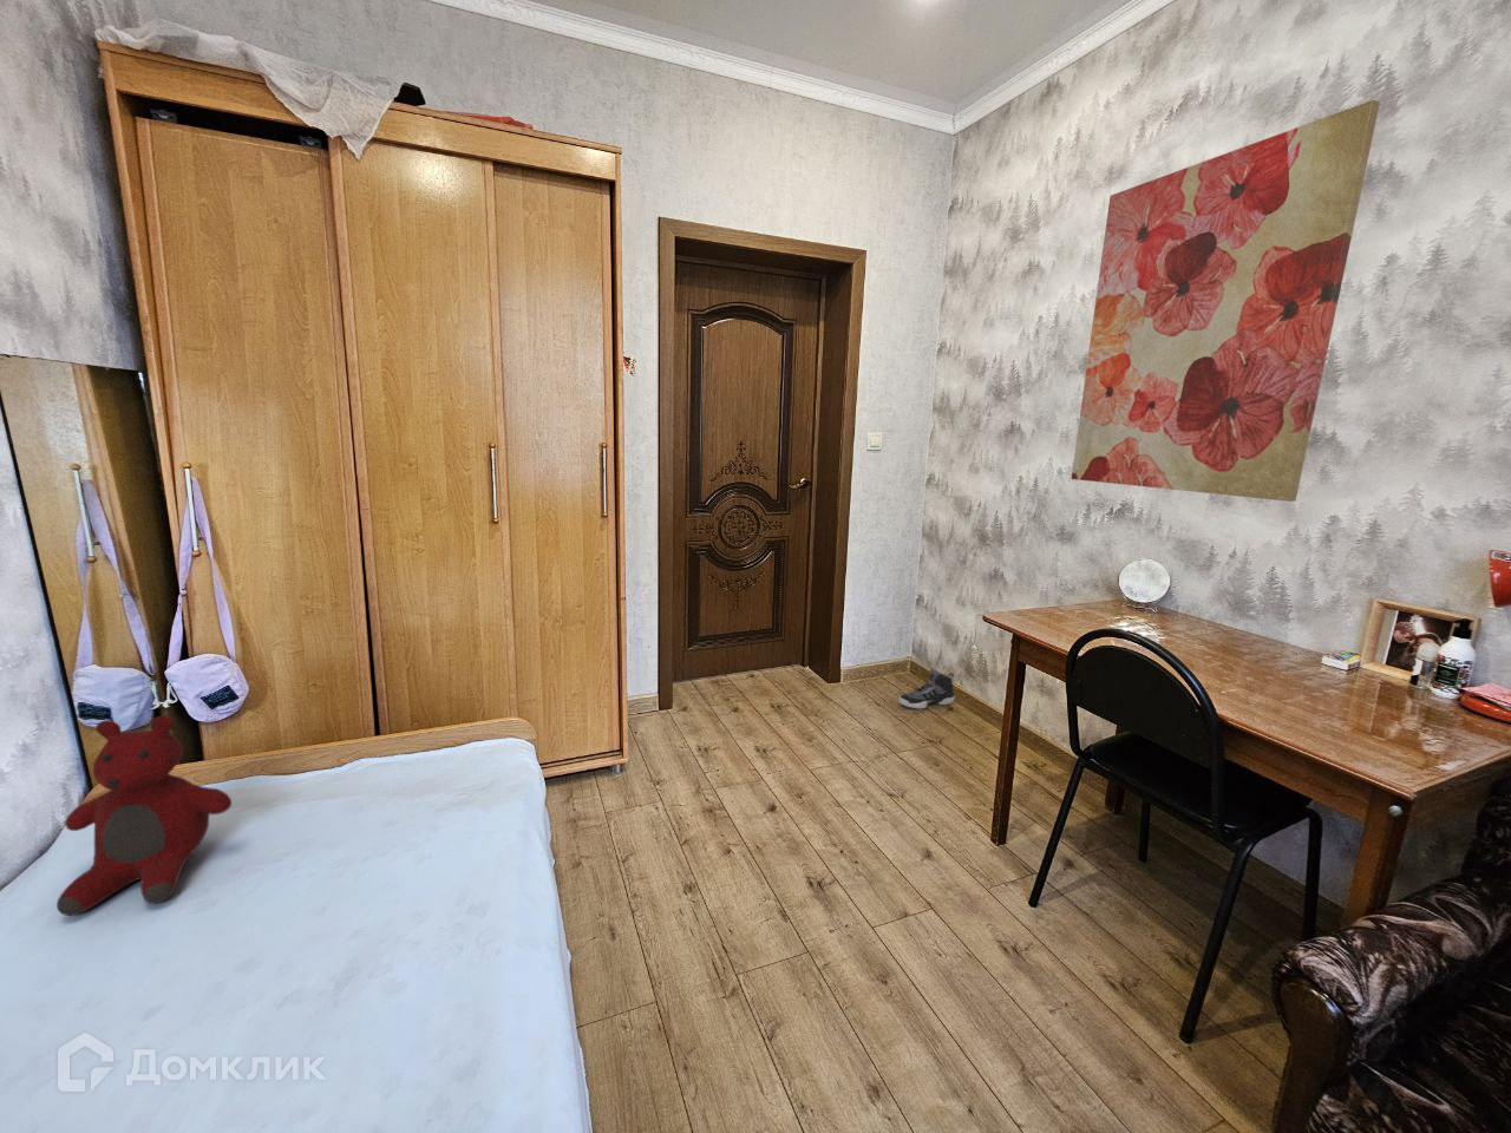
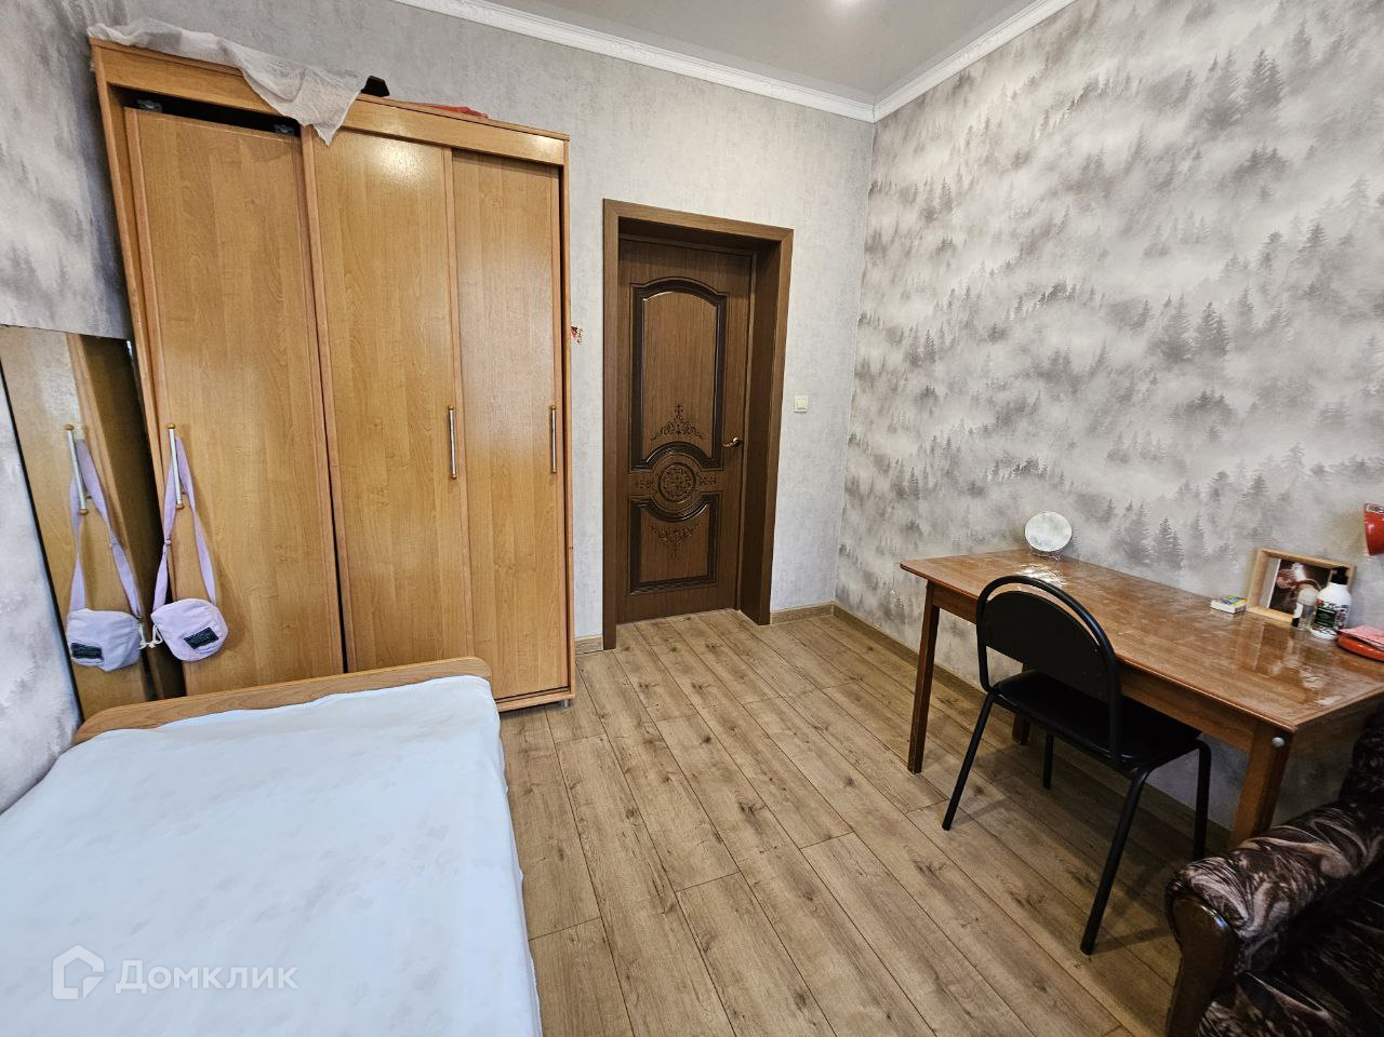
- sneaker [897,666,957,709]
- teddy bear [56,714,232,918]
- wall art [1071,99,1381,502]
